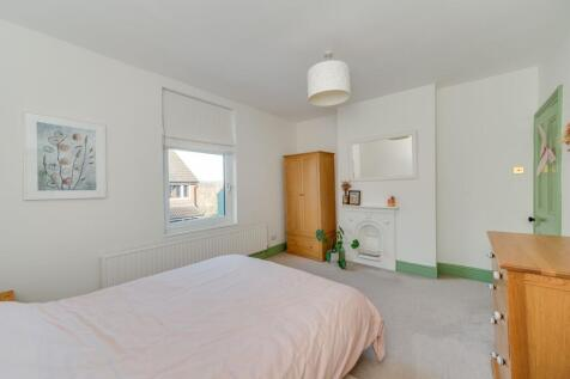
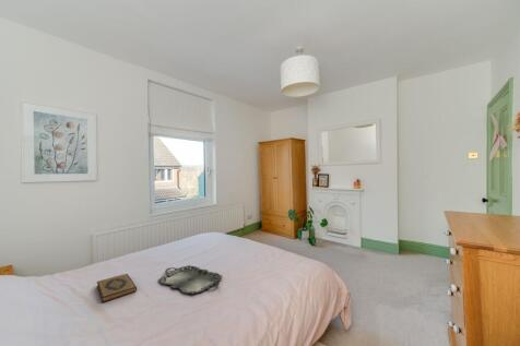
+ serving tray [157,264,223,295]
+ hardback book [96,273,138,303]
